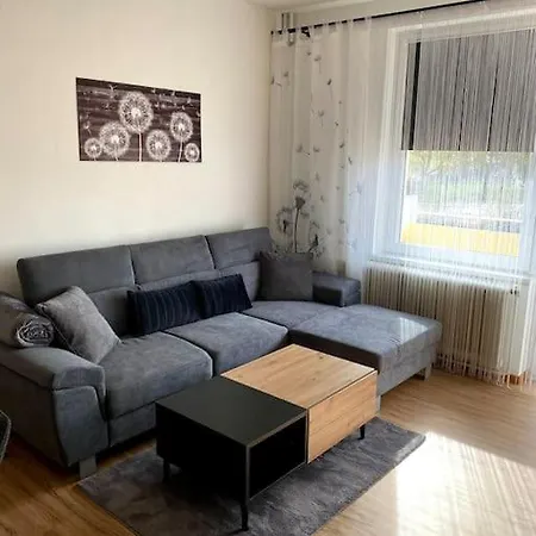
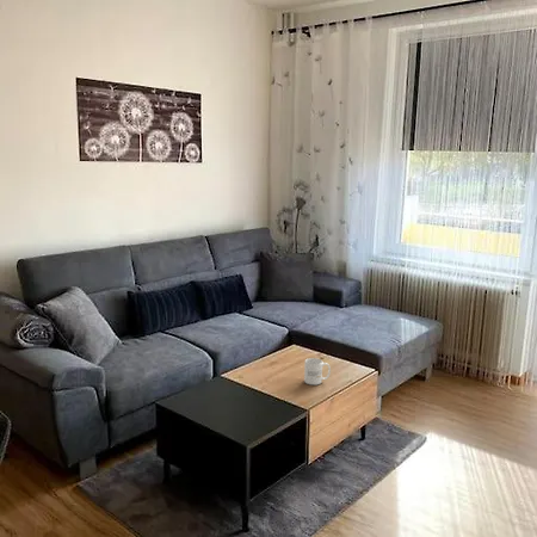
+ mug [303,357,332,385]
